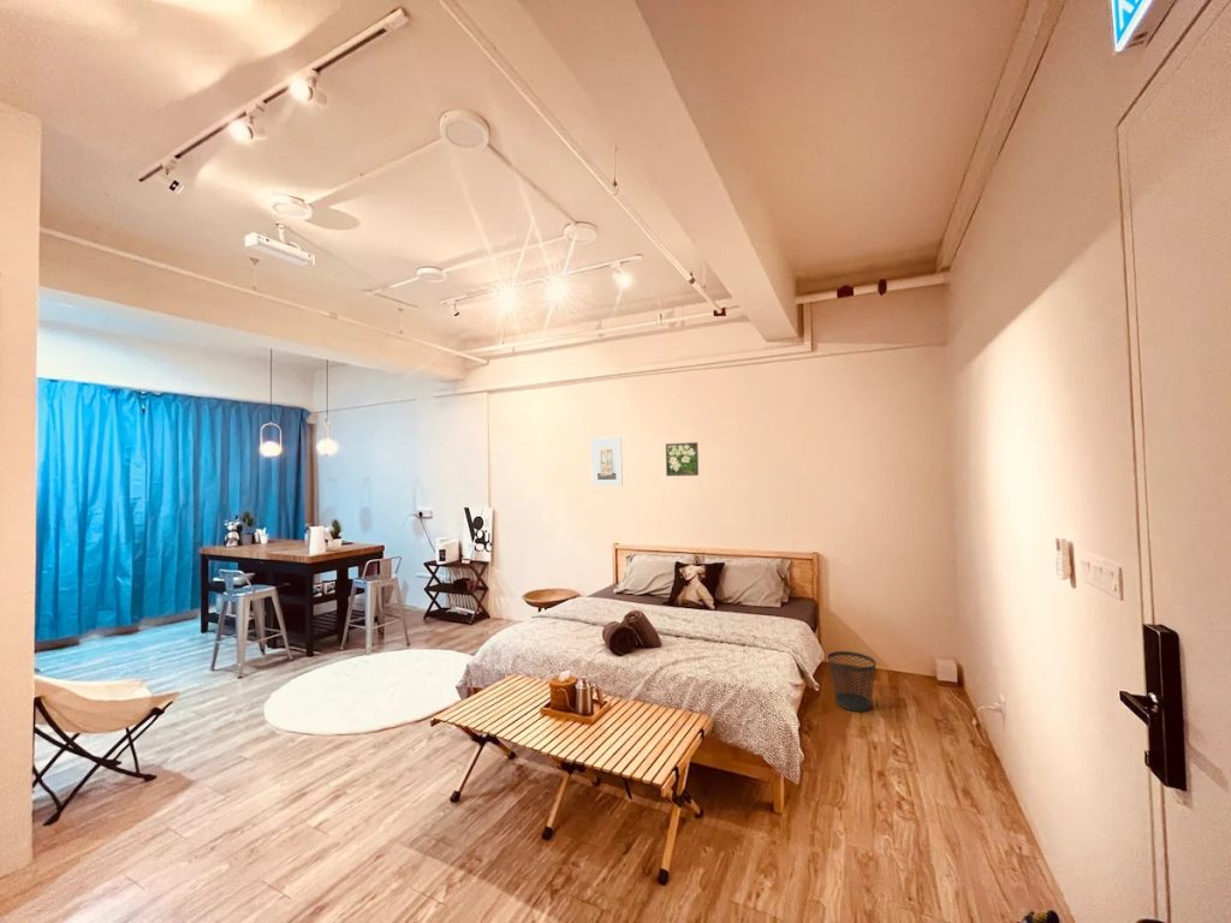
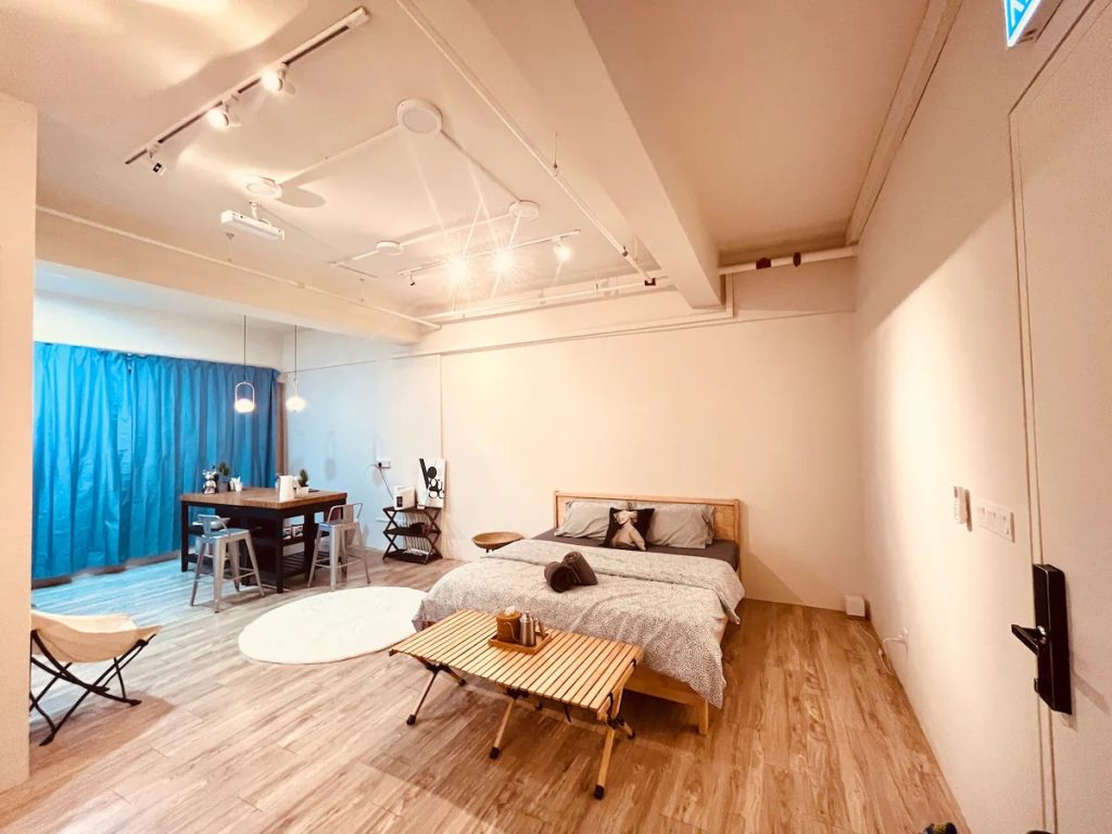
- wastebasket [826,650,878,713]
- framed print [665,441,700,477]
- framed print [590,436,624,487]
